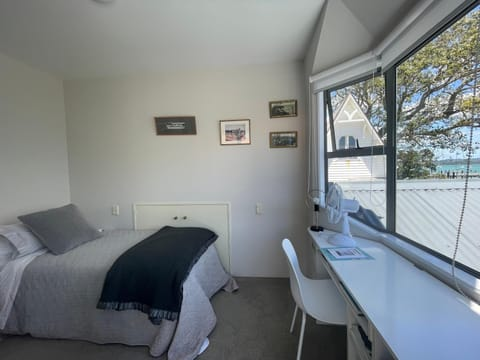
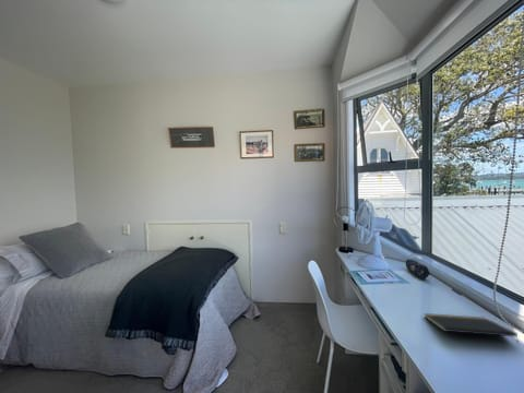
+ pencil case [405,259,431,279]
+ notepad [422,312,520,346]
